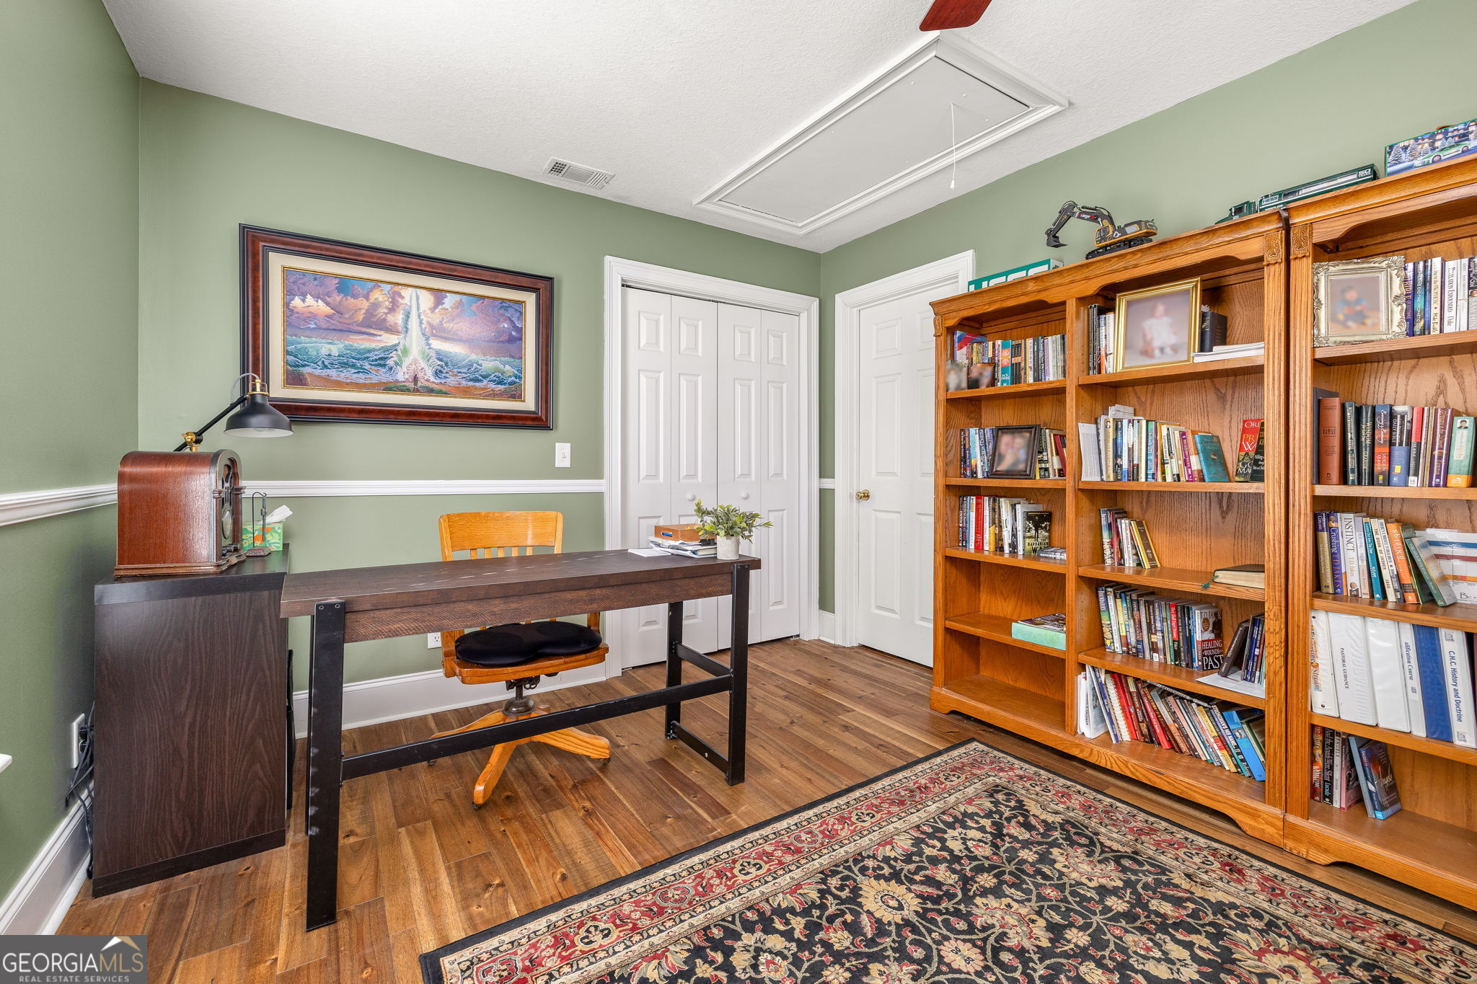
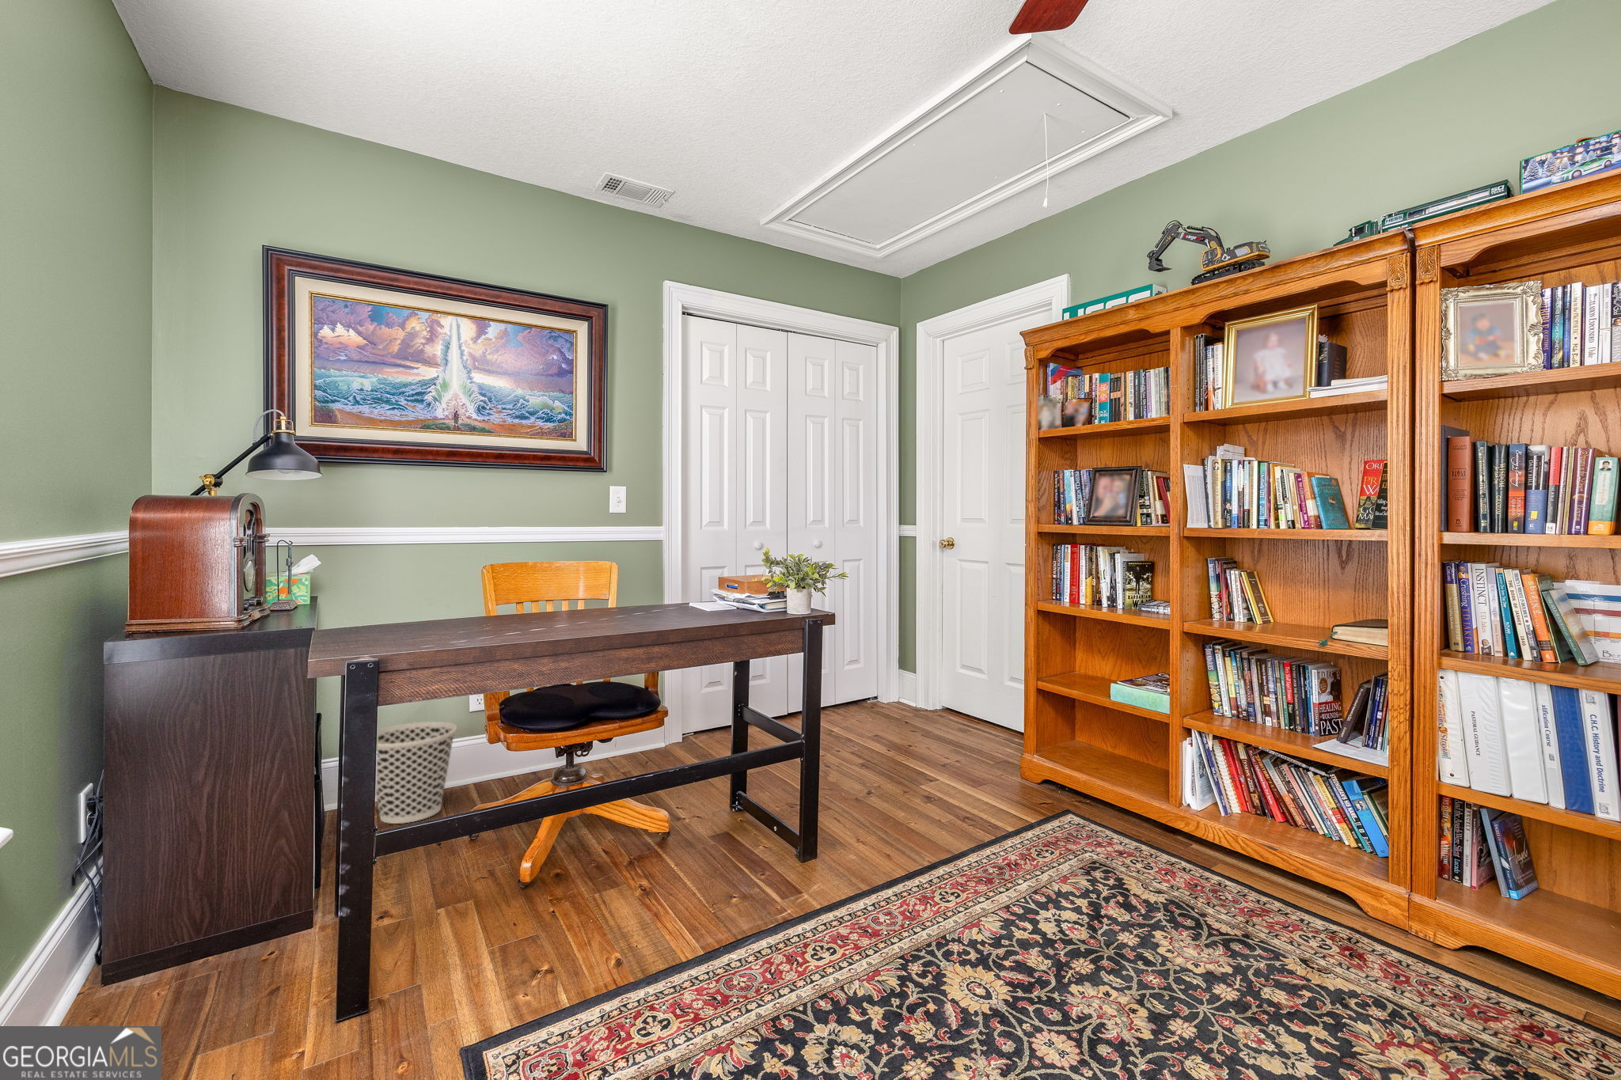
+ wastebasket [376,721,458,824]
